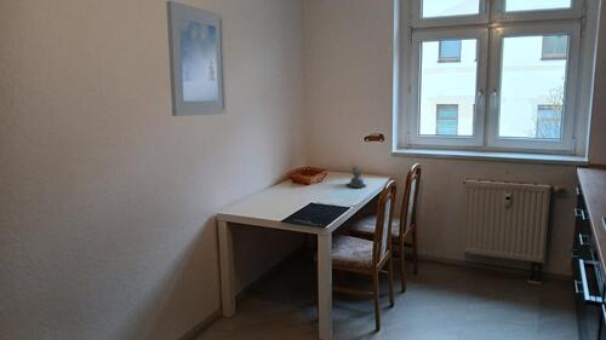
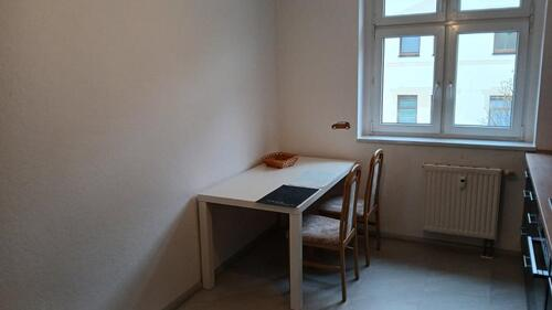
- succulent plant [347,160,368,189]
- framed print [165,0,228,117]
